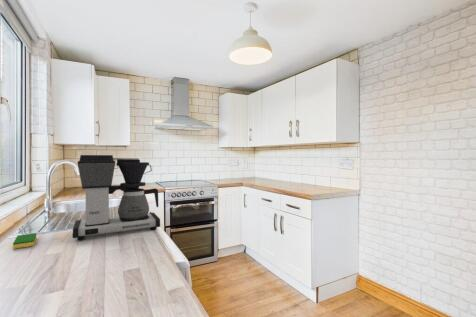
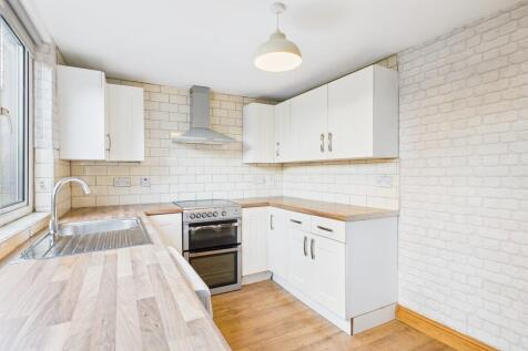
- dish sponge [12,232,37,250]
- coffee maker [72,154,161,241]
